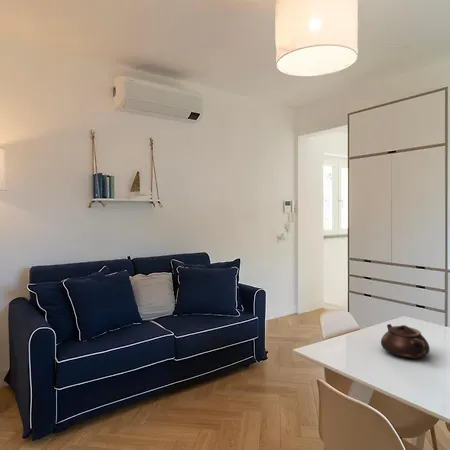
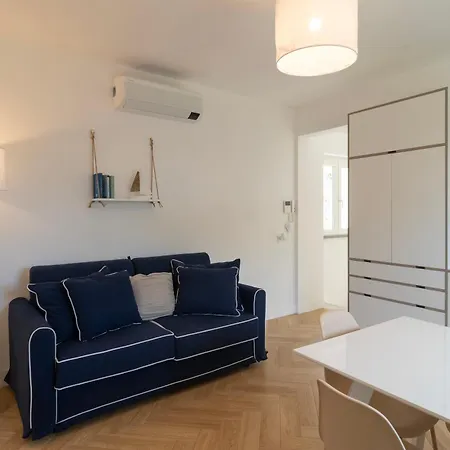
- teapot [380,323,431,360]
